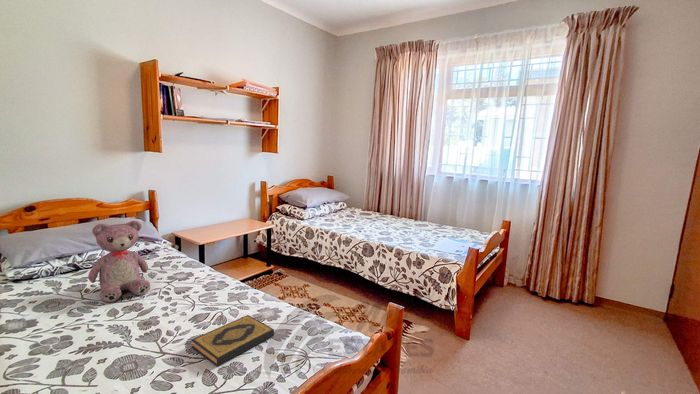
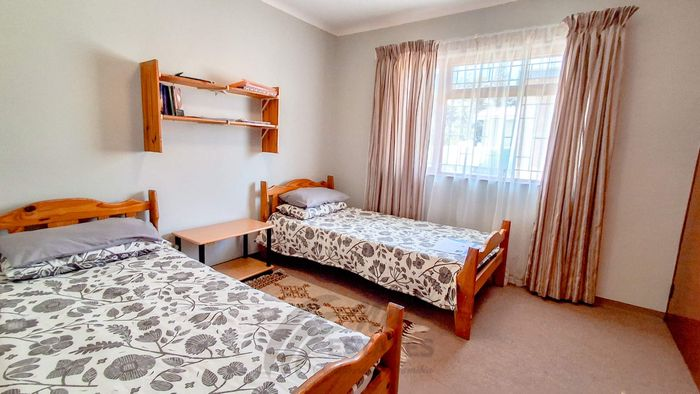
- teddy bear [87,220,151,303]
- hardback book [191,314,275,367]
